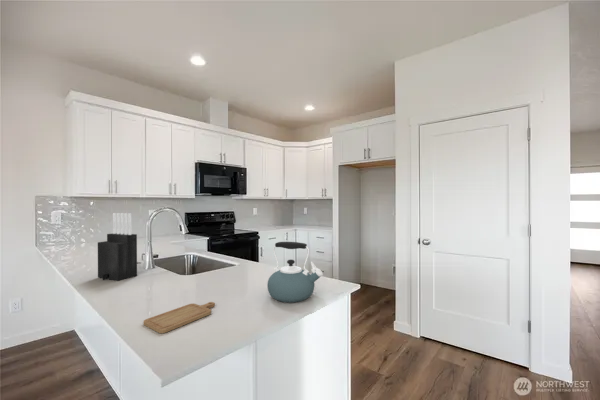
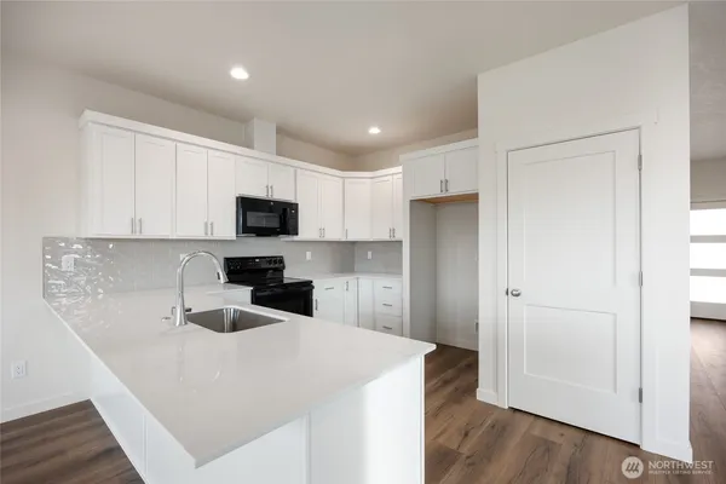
- knife block [97,212,138,282]
- kettle [266,241,324,303]
- chopping board [143,301,216,334]
